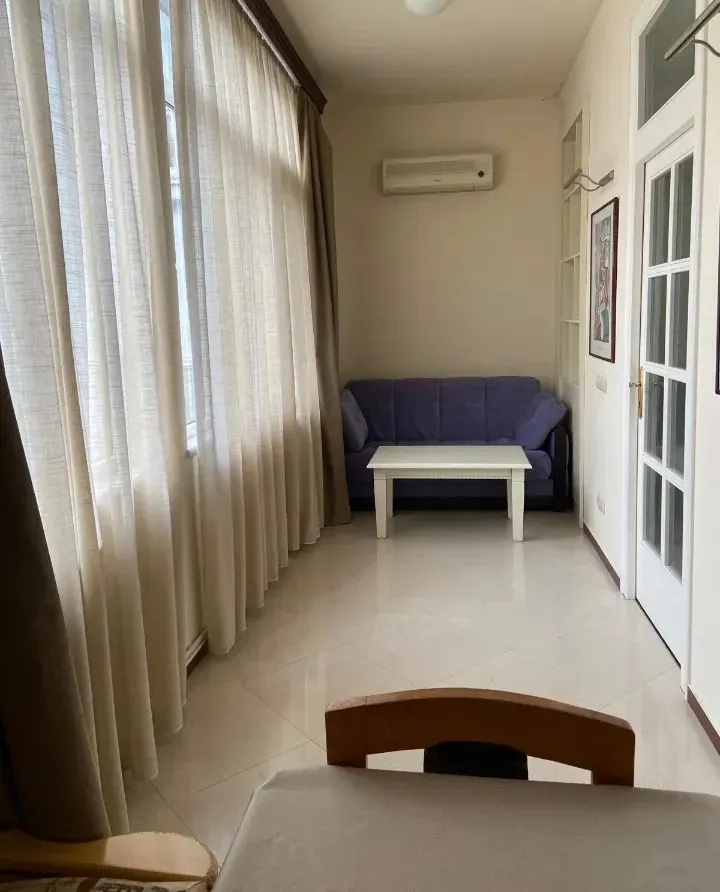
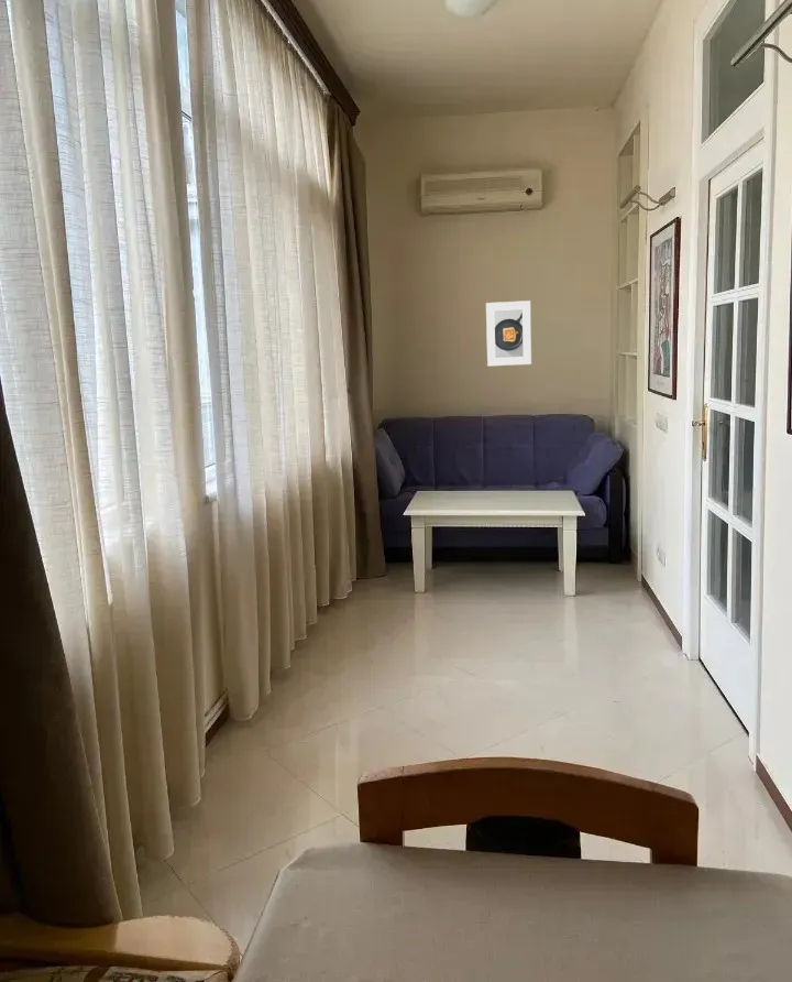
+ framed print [485,299,532,368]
